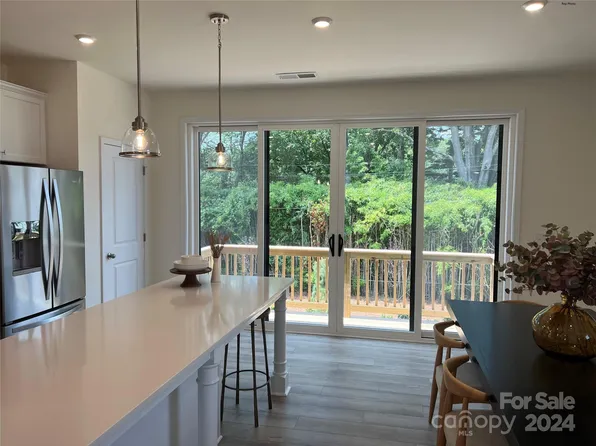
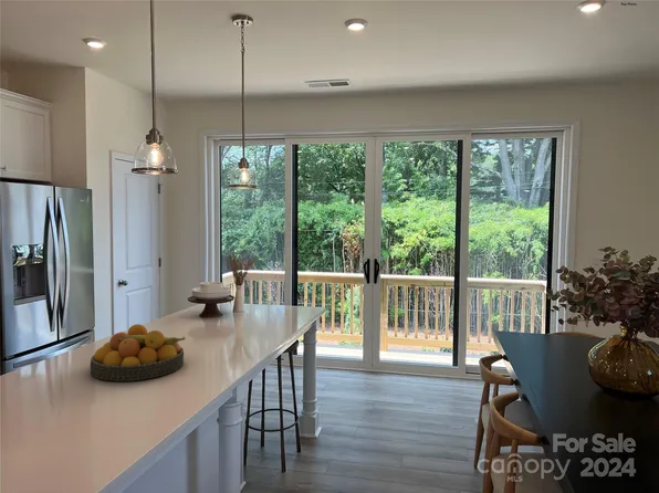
+ fruit bowl [90,323,187,381]
